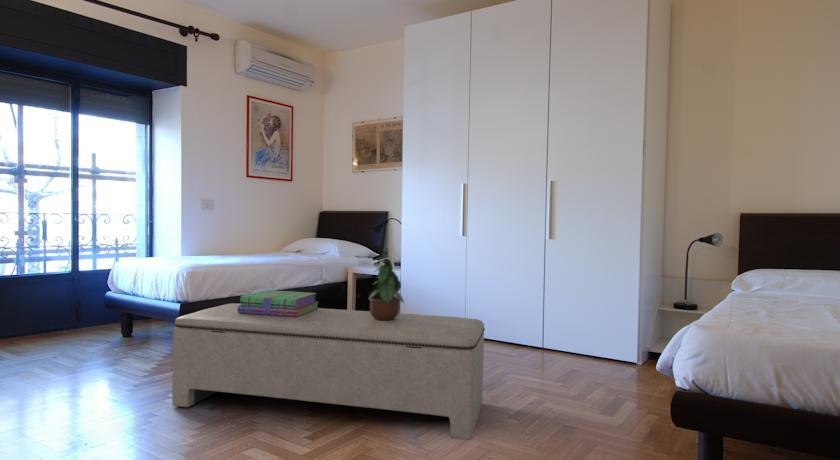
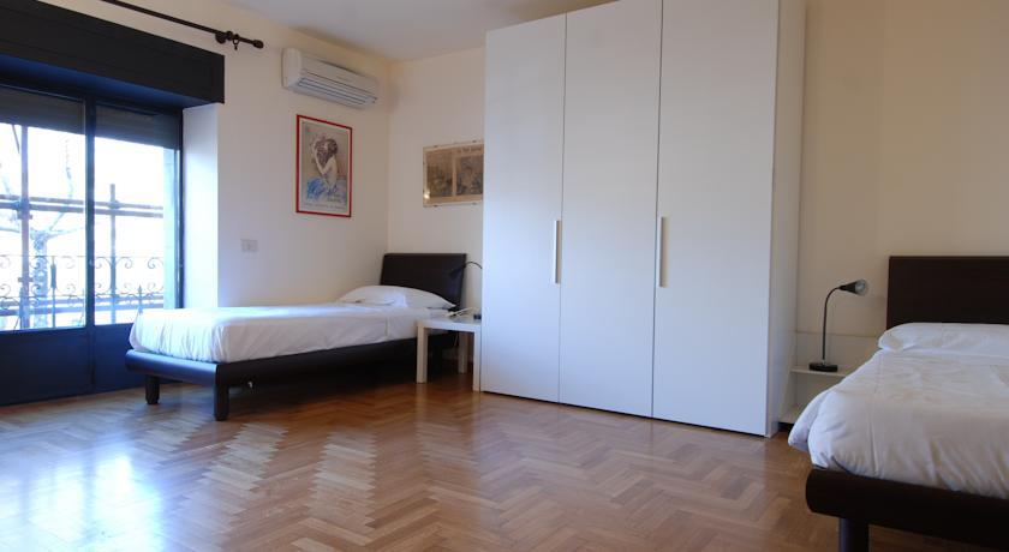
- potted plant [368,246,406,321]
- stack of books [238,289,319,317]
- bench [171,302,486,441]
